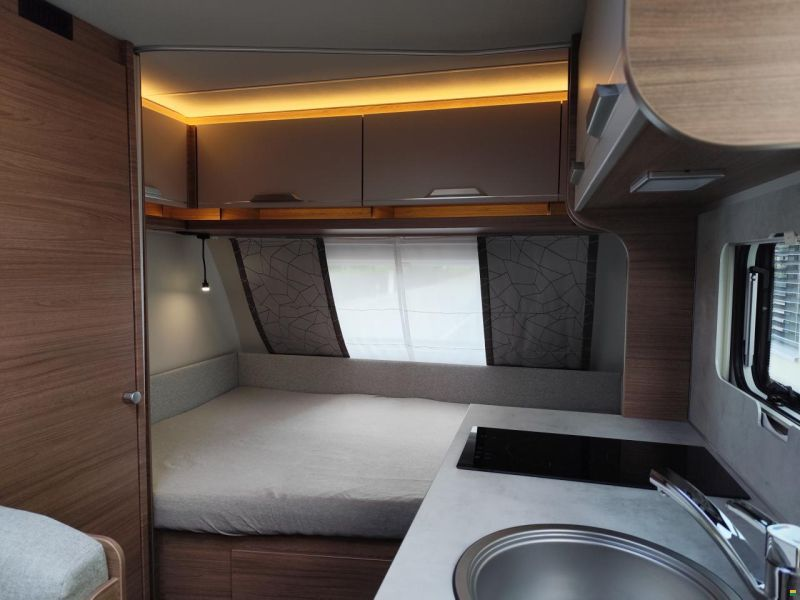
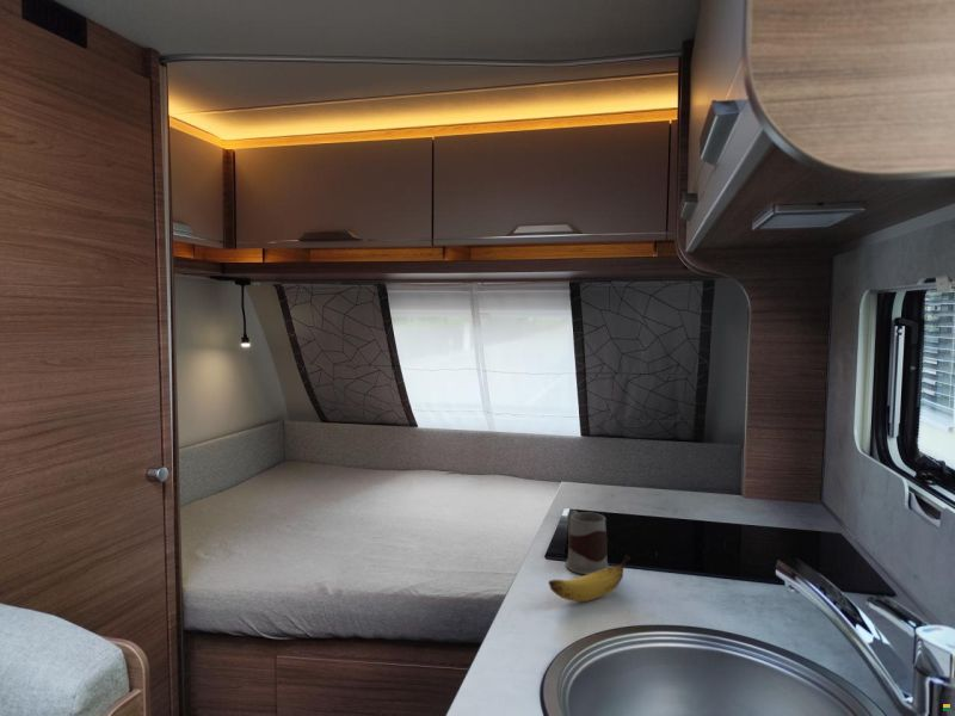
+ mug [563,508,610,575]
+ banana [548,554,631,603]
